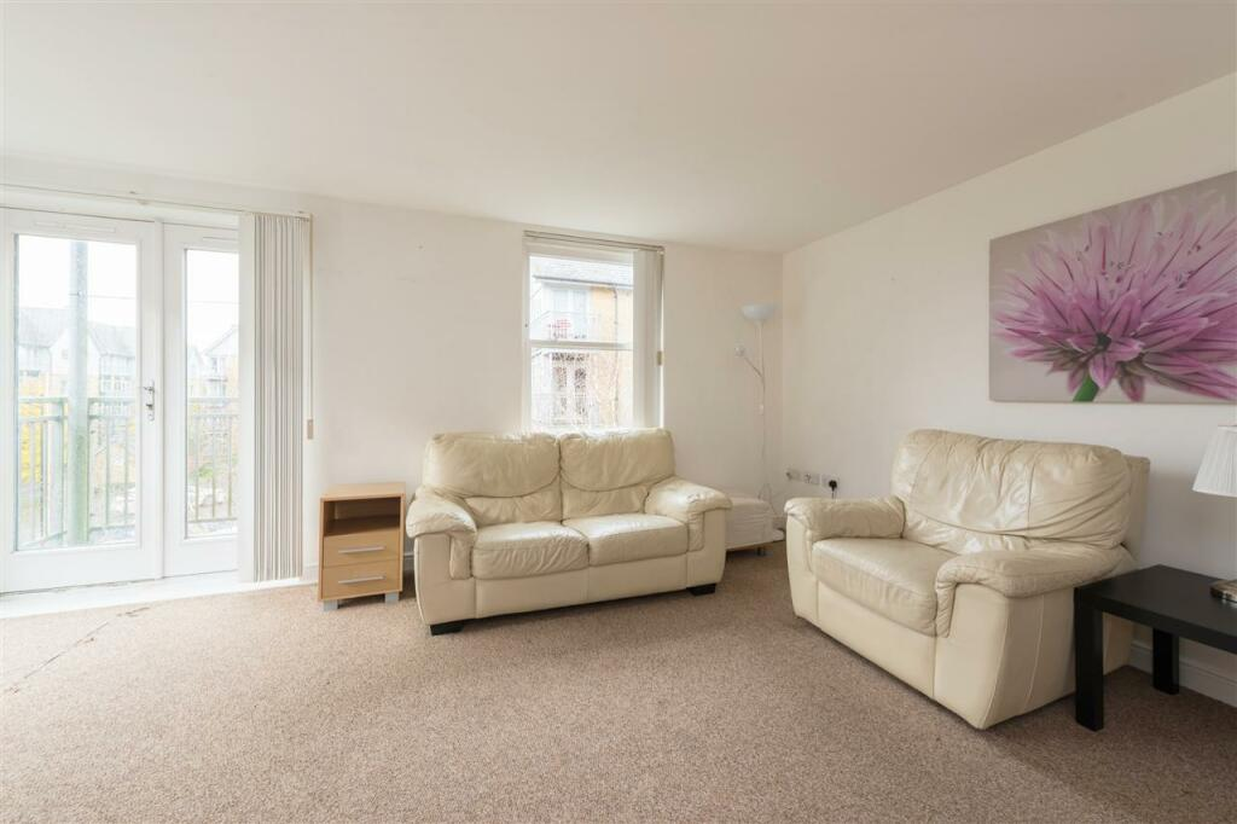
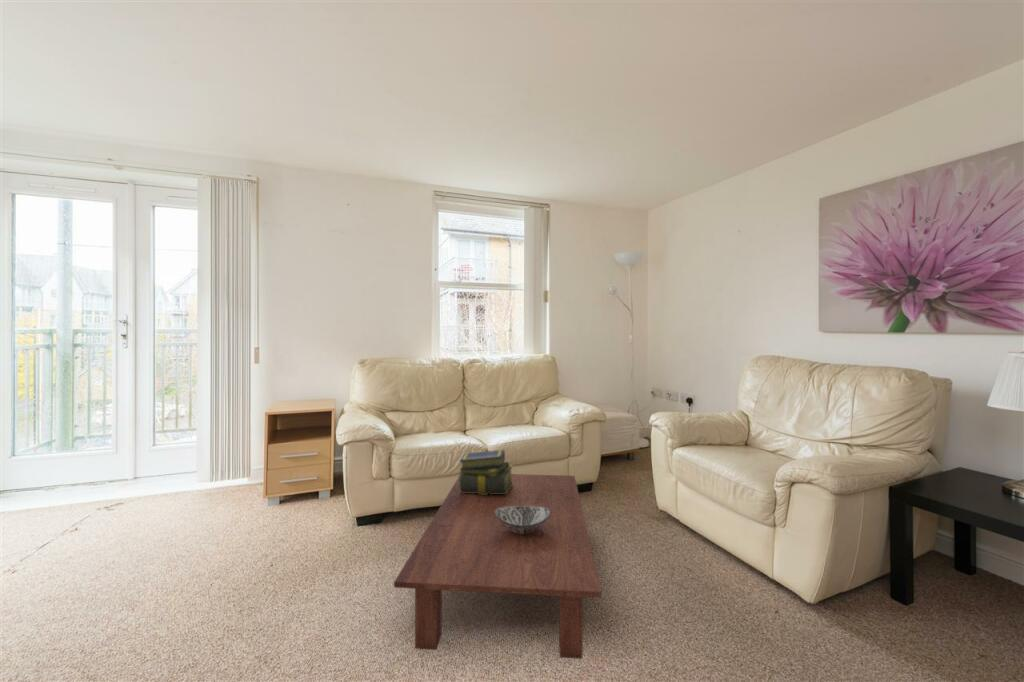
+ stack of books [457,449,514,495]
+ decorative bowl [495,506,550,534]
+ coffee table [393,473,602,660]
